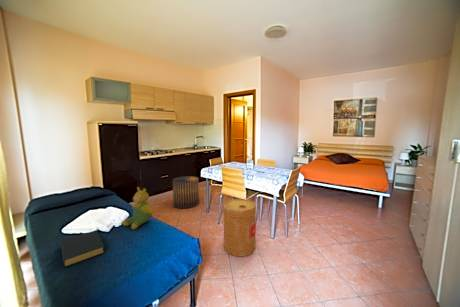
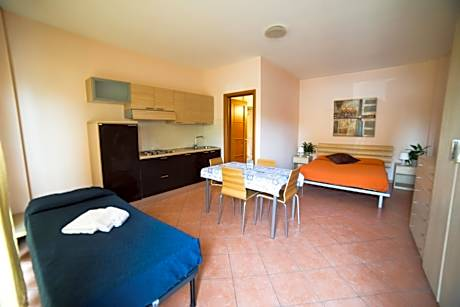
- hardback book [60,229,106,268]
- basket [222,198,257,257]
- stool [172,175,200,209]
- teddy bear [122,186,154,230]
